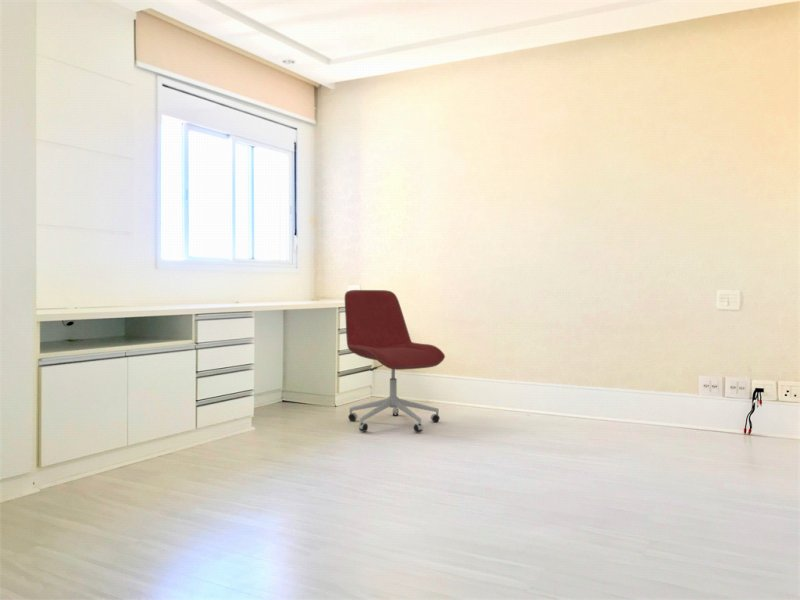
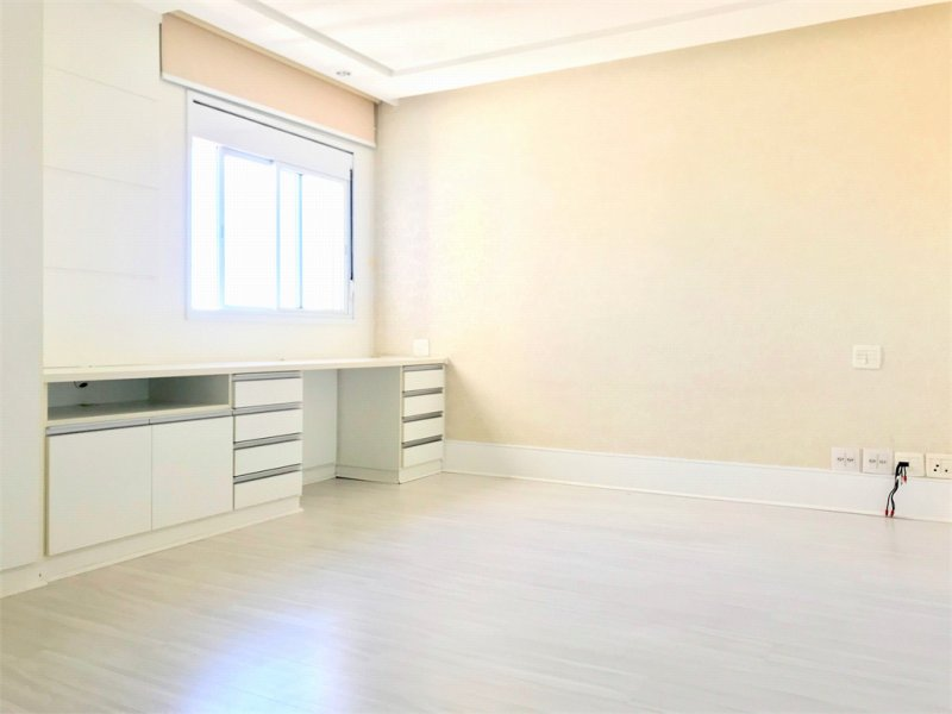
- office chair [344,289,446,433]
